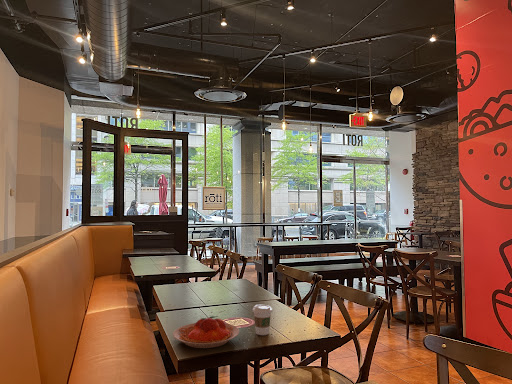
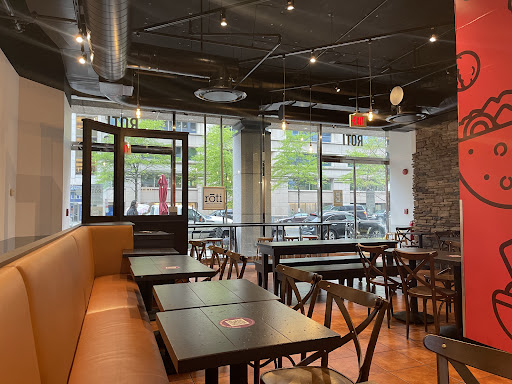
- coffee cup [252,303,273,336]
- plate [172,315,240,349]
